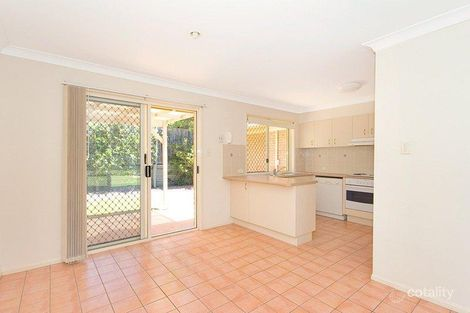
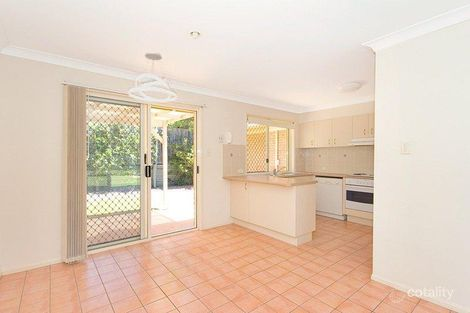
+ pendant light [127,50,178,103]
